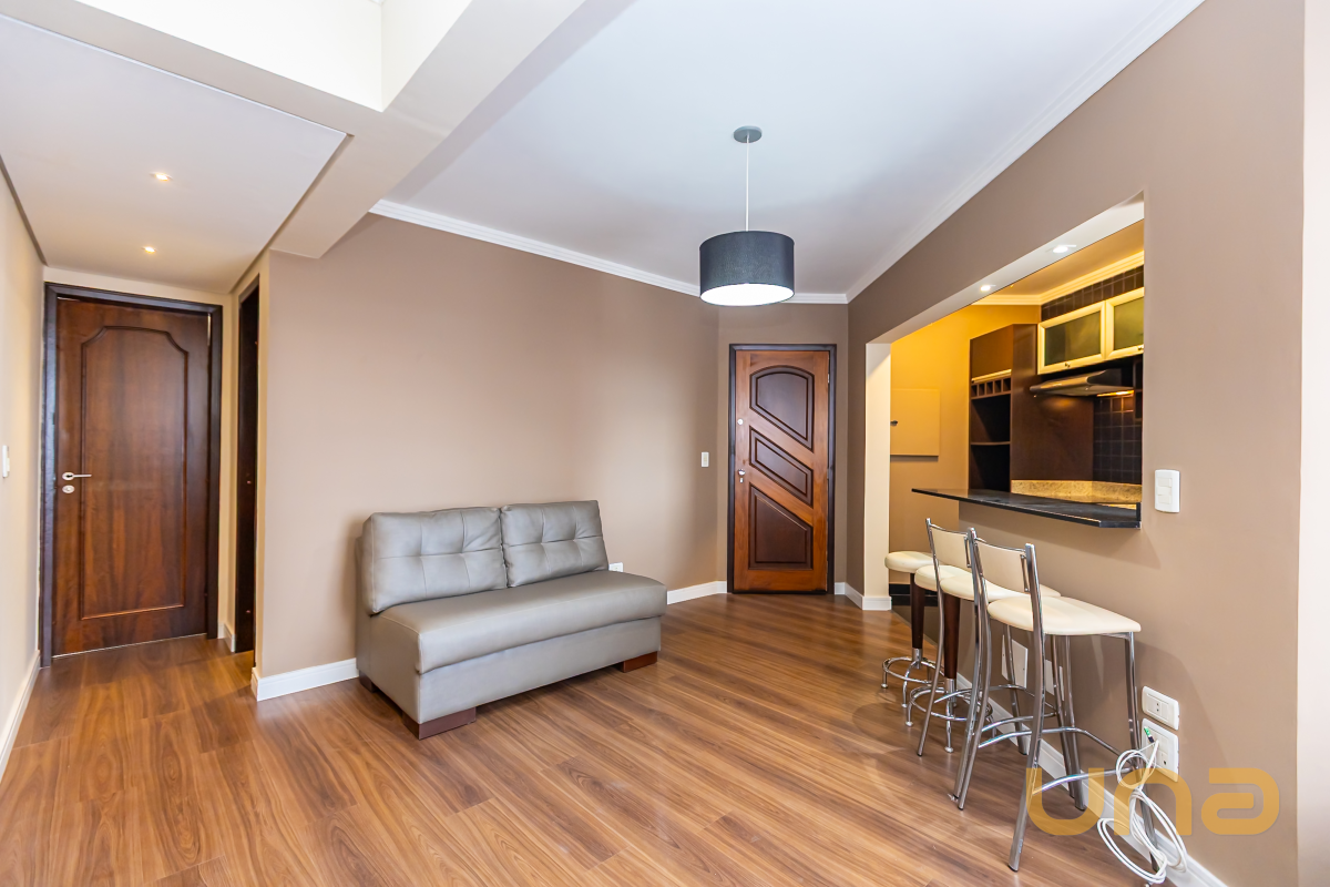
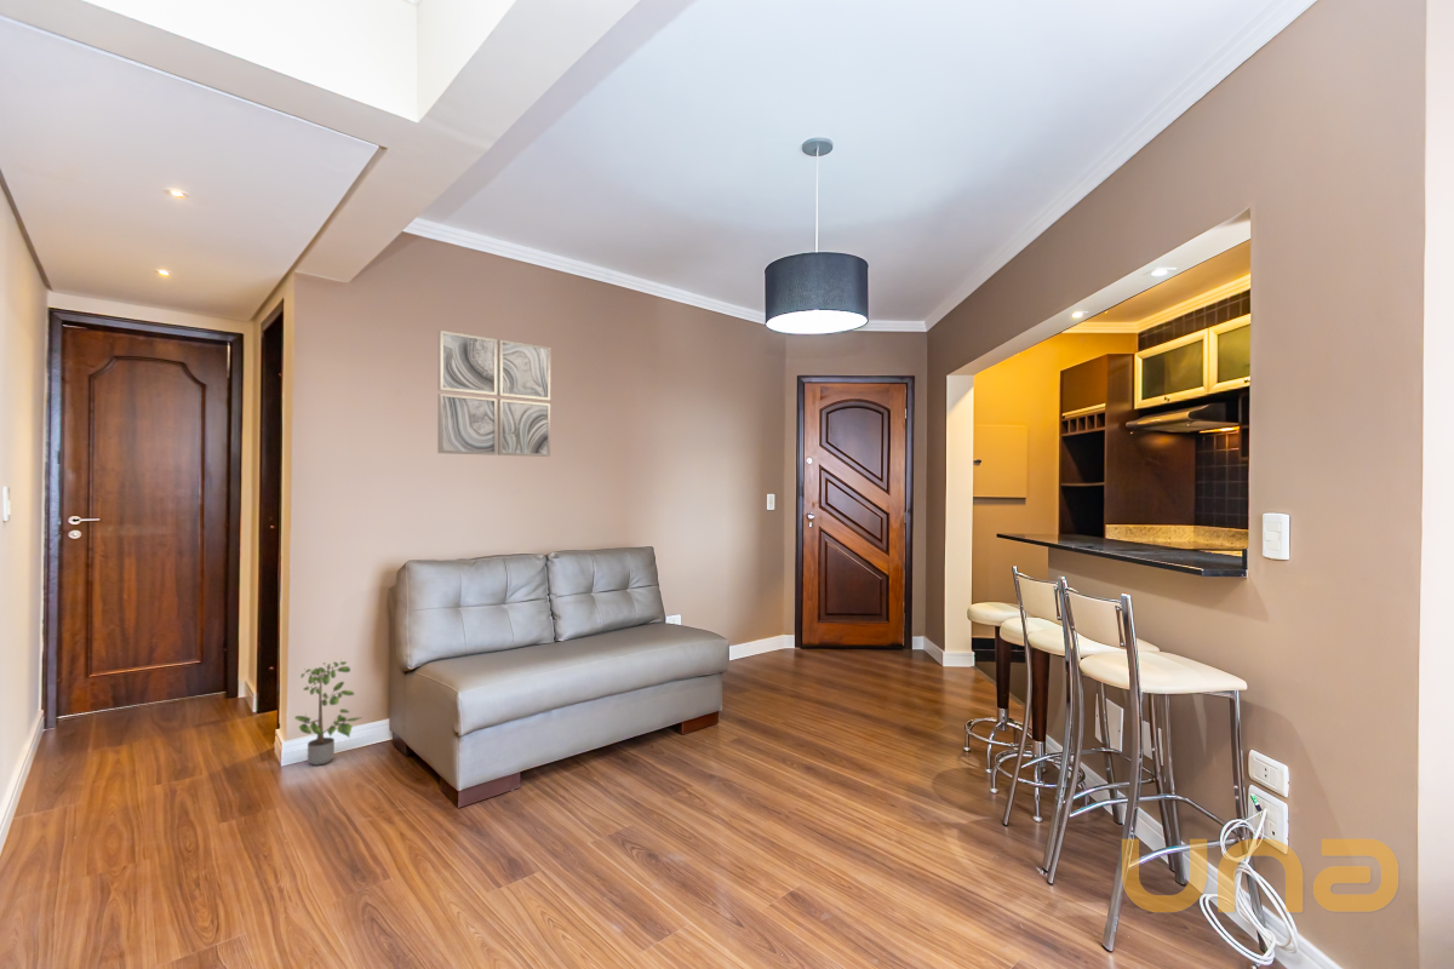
+ potted plant [293,658,361,767]
+ wall art [436,329,551,458]
